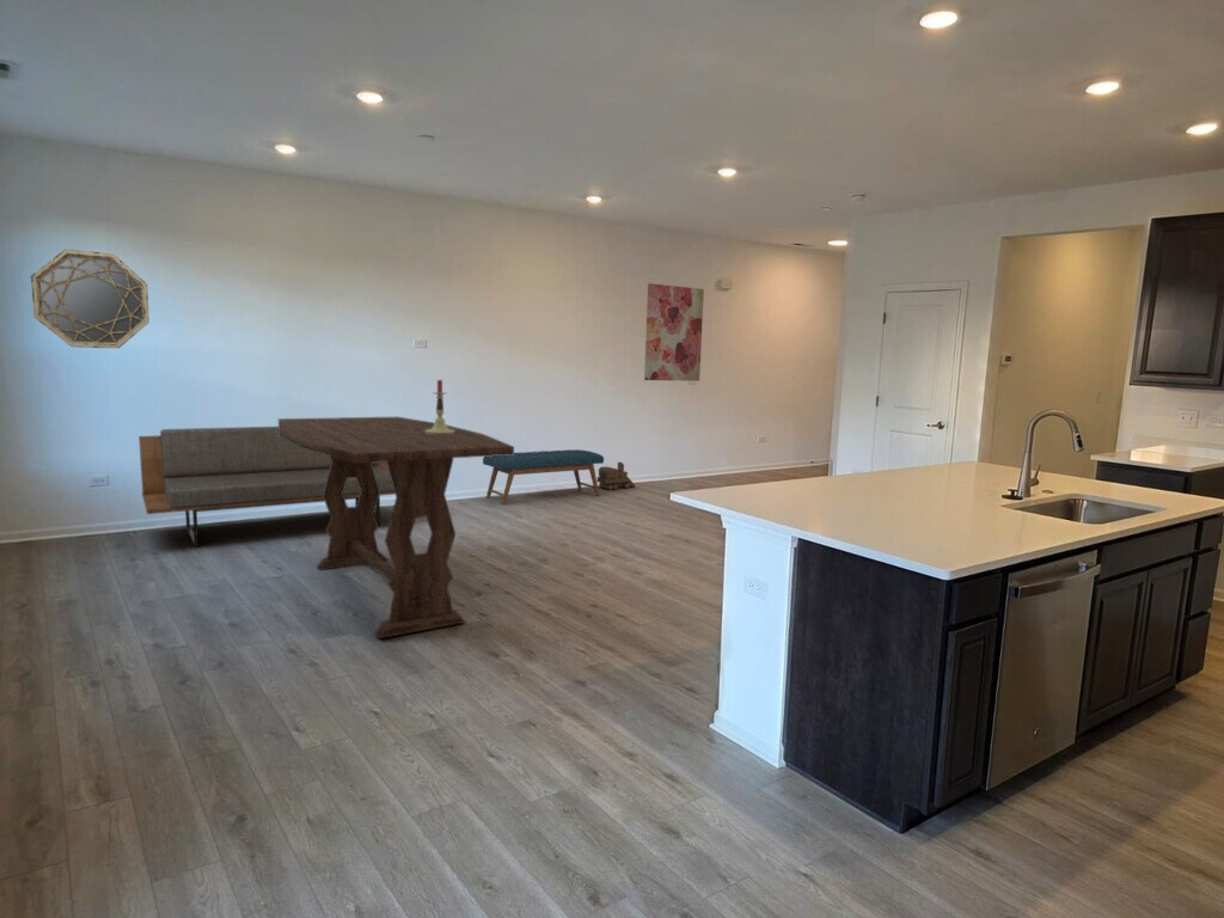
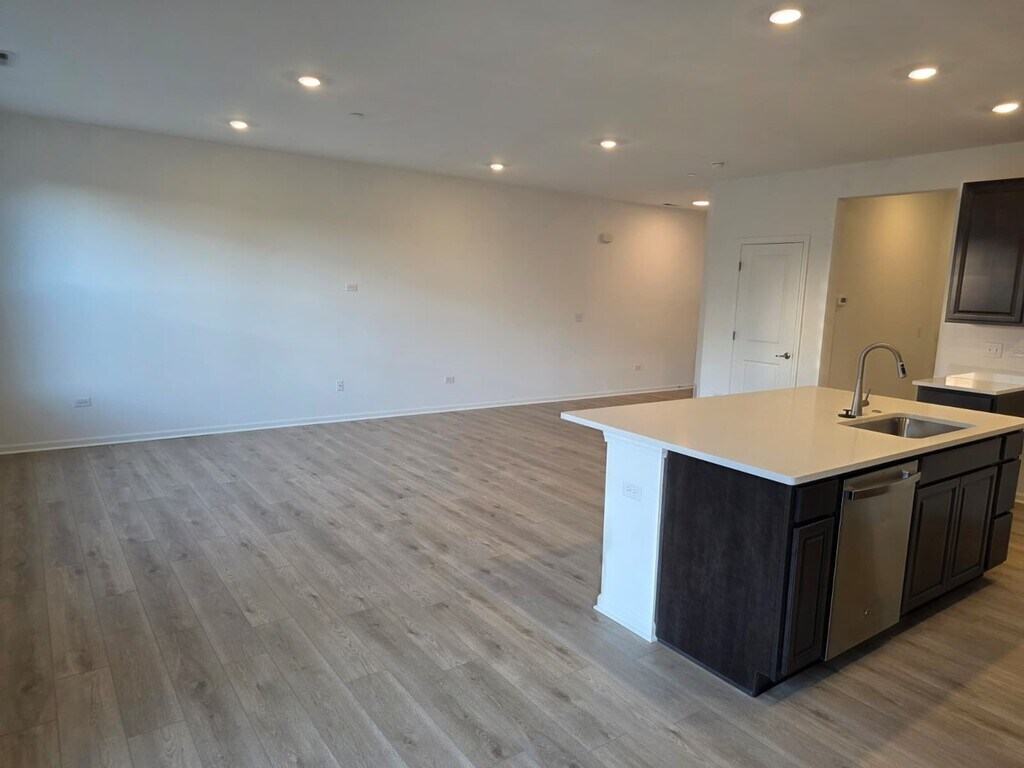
- home mirror [30,249,151,349]
- dining table [277,416,515,639]
- candlestick [426,379,454,435]
- bench [482,448,605,507]
- toy train [596,461,637,491]
- sofa [137,426,396,547]
- wall art [643,282,705,382]
